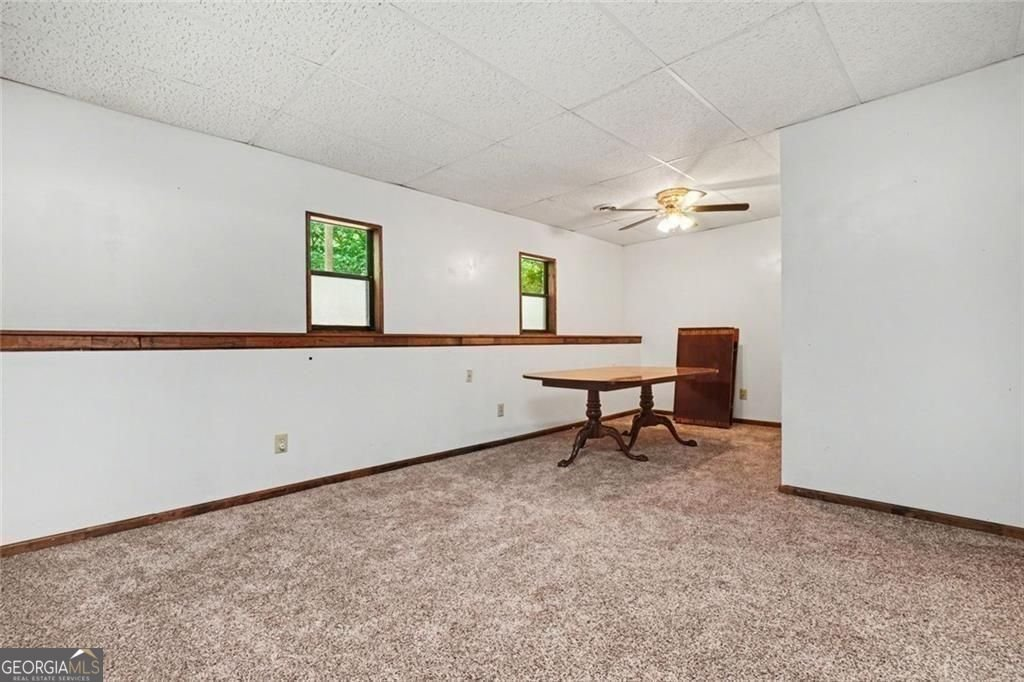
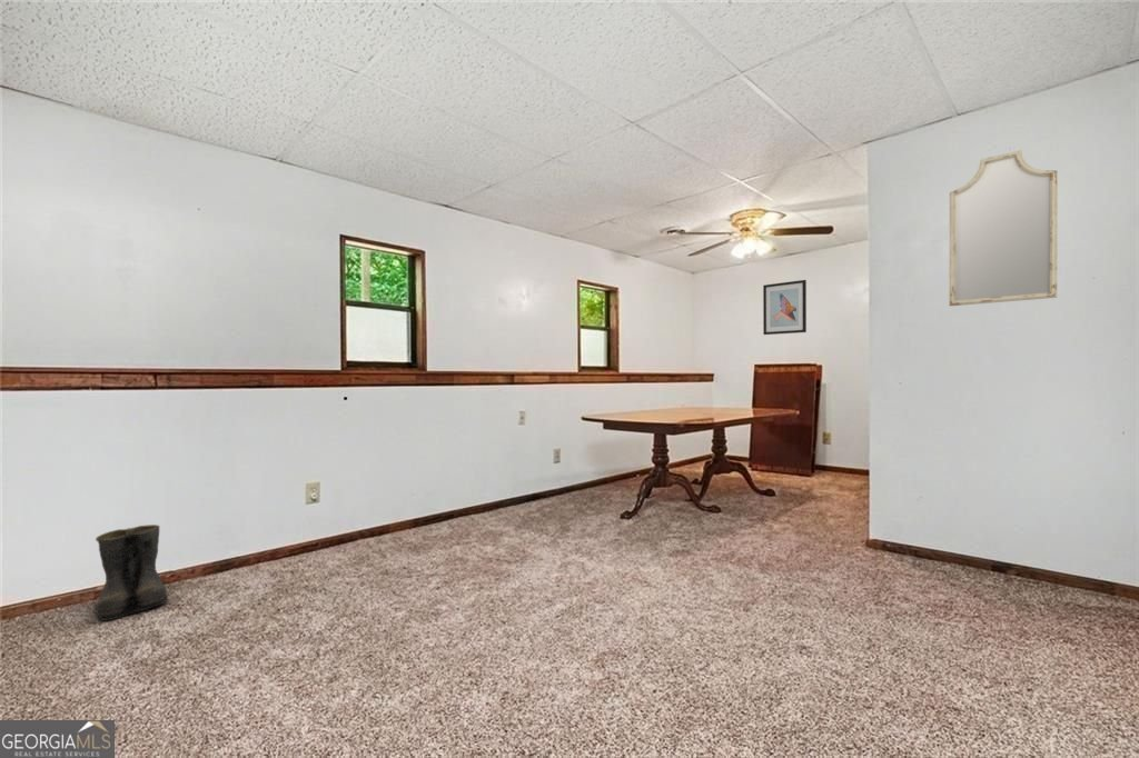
+ home mirror [948,149,1059,307]
+ boots [95,523,169,622]
+ wall art [762,279,808,336]
